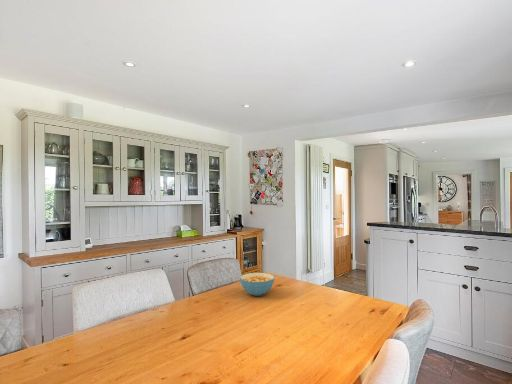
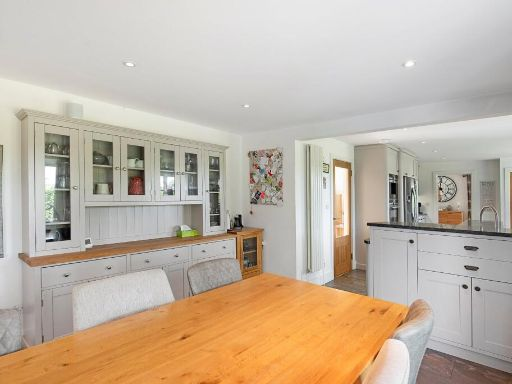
- cereal bowl [239,272,275,297]
